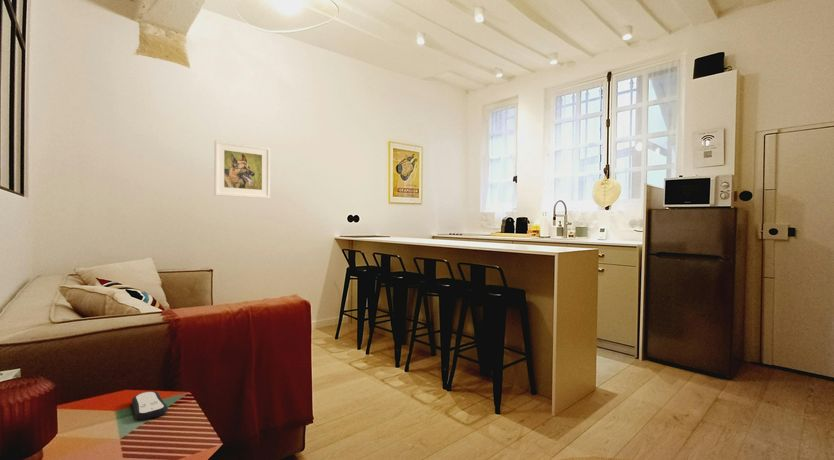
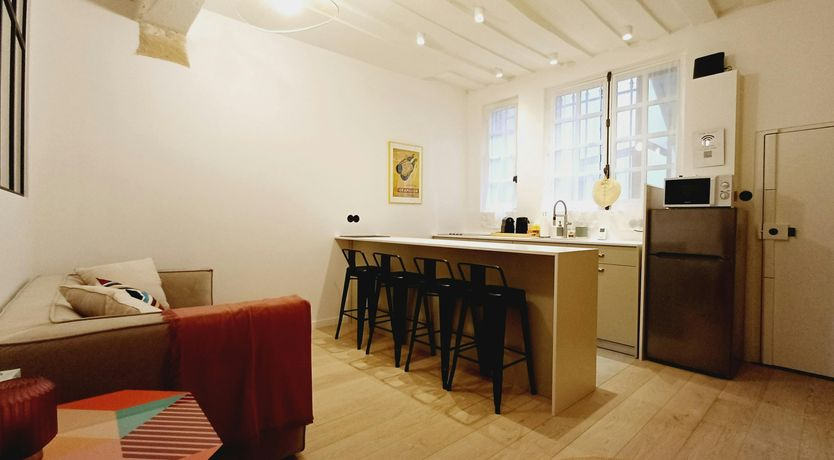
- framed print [213,139,271,199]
- remote control [131,390,169,421]
